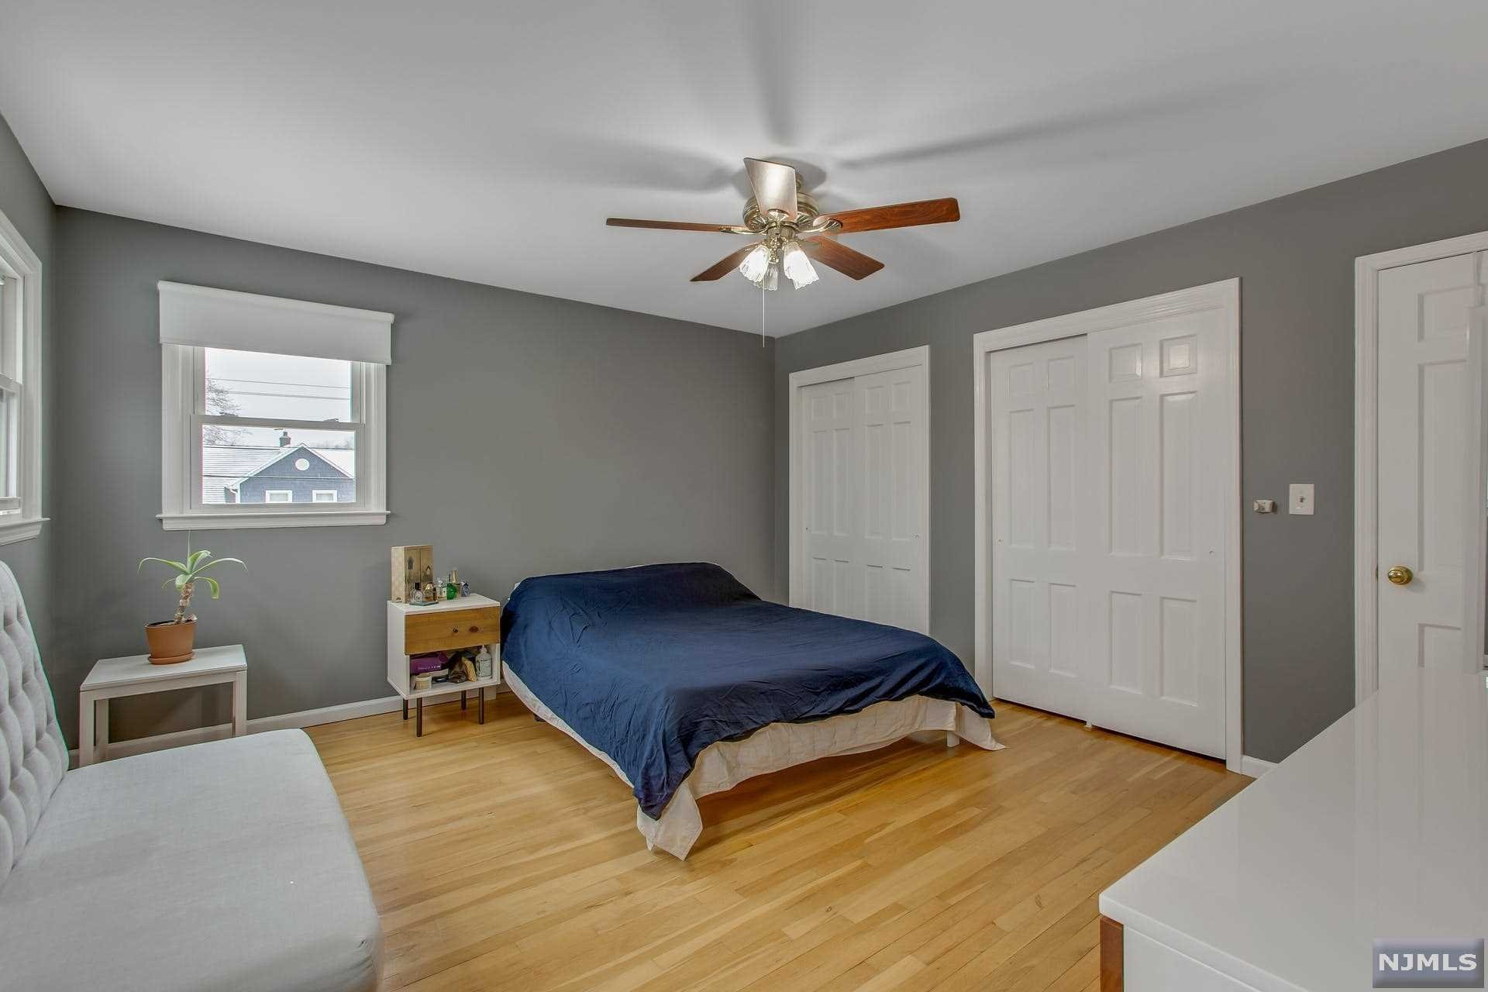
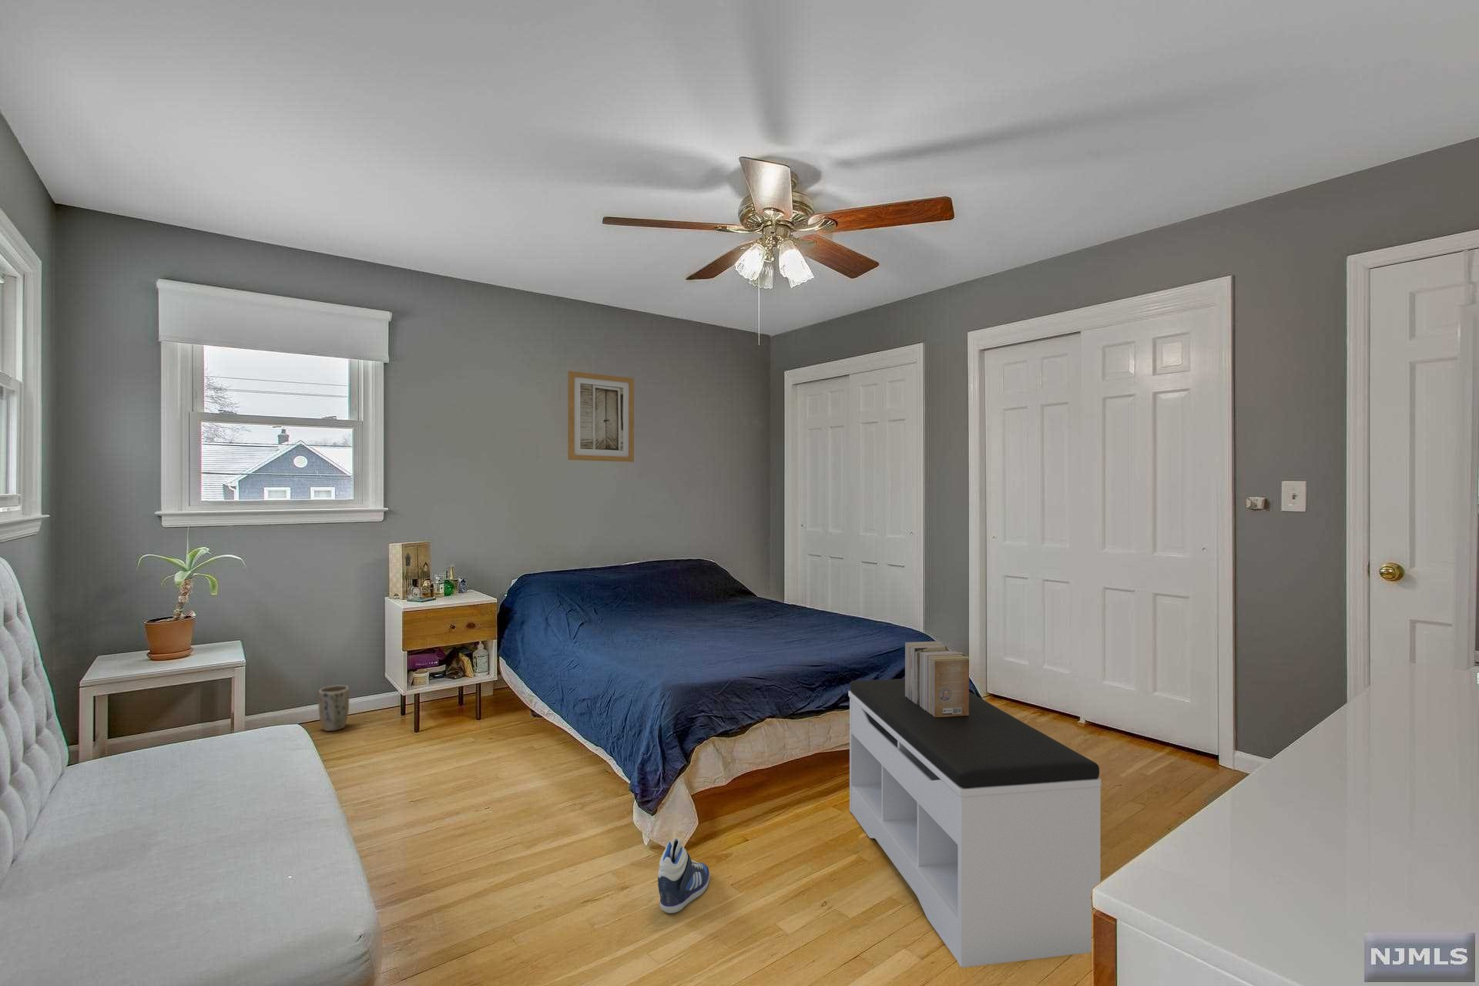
+ plant pot [317,684,350,732]
+ bench [847,678,1102,968]
+ books [905,640,969,717]
+ wall art [567,371,635,463]
+ sneaker [657,837,710,913]
